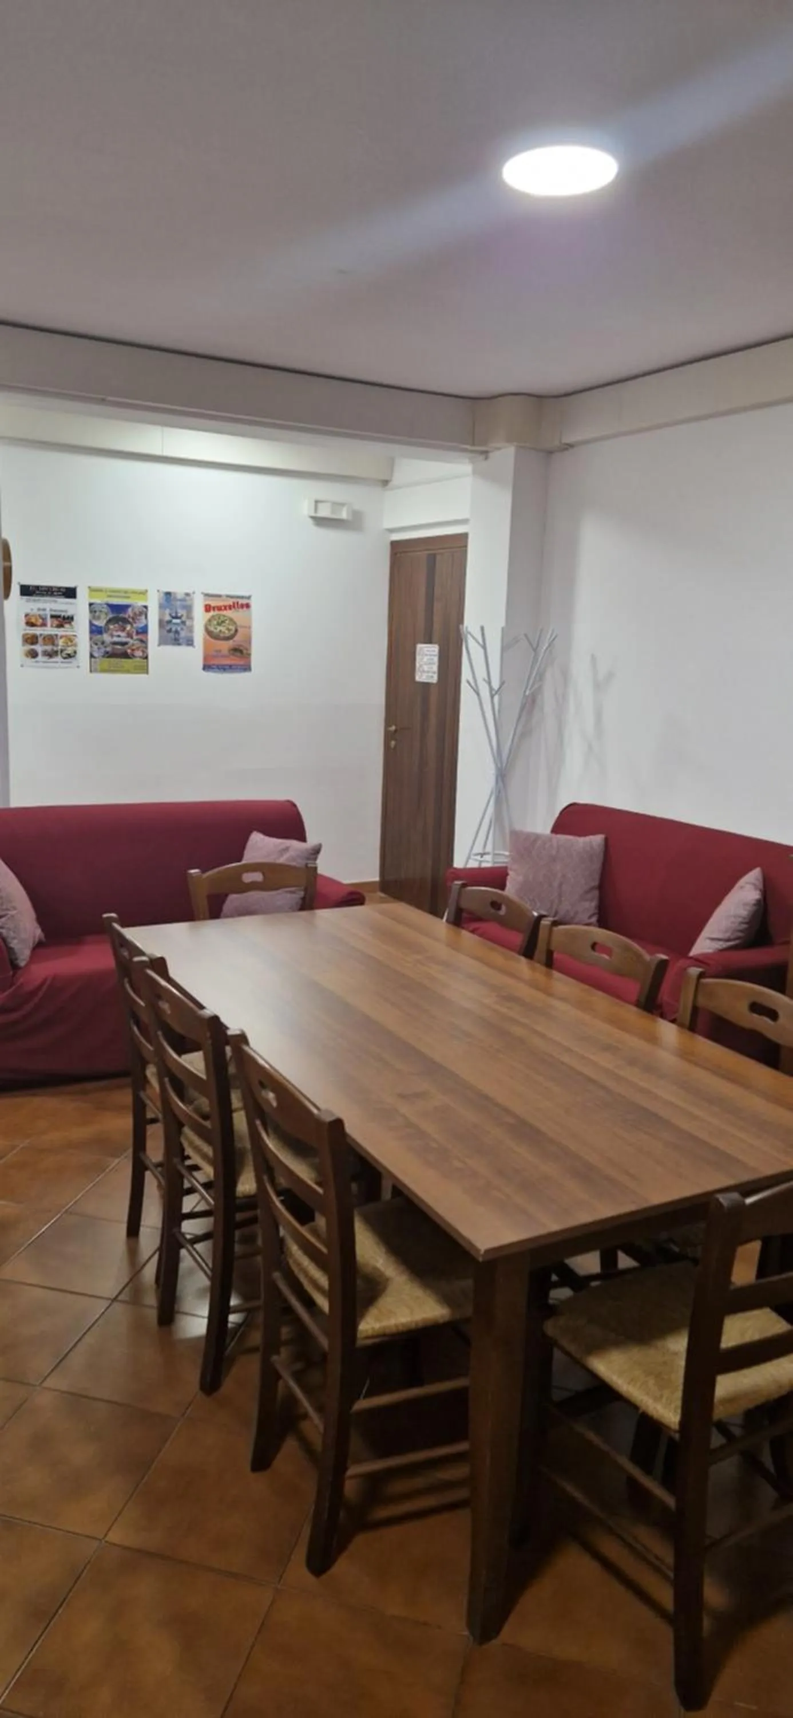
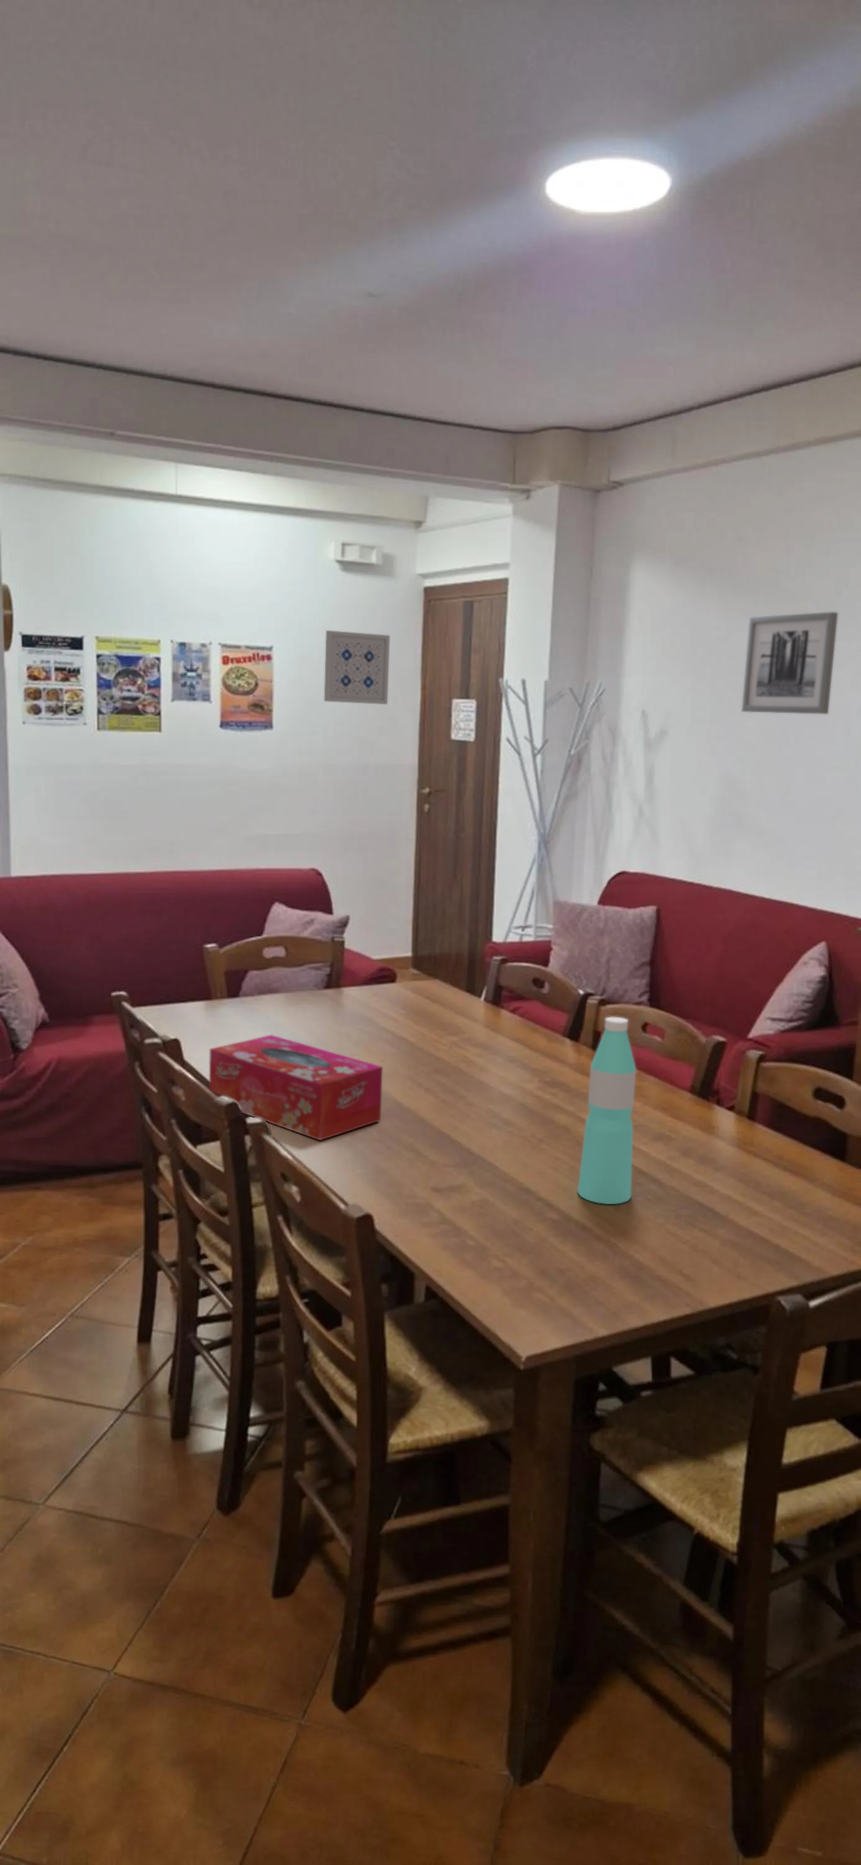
+ water bottle [577,1017,636,1205]
+ wall art [741,611,838,715]
+ tissue box [209,1035,383,1141]
+ wall art [323,629,391,705]
